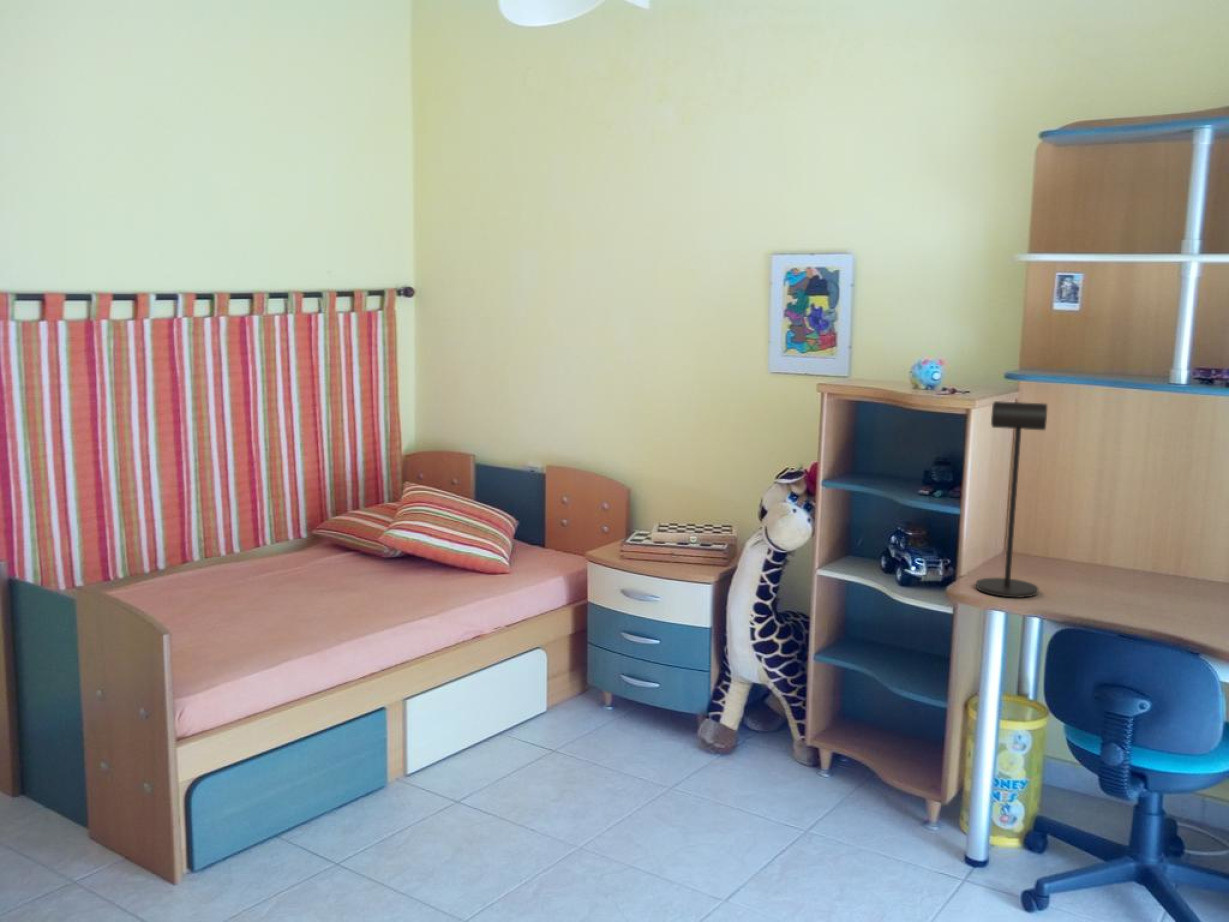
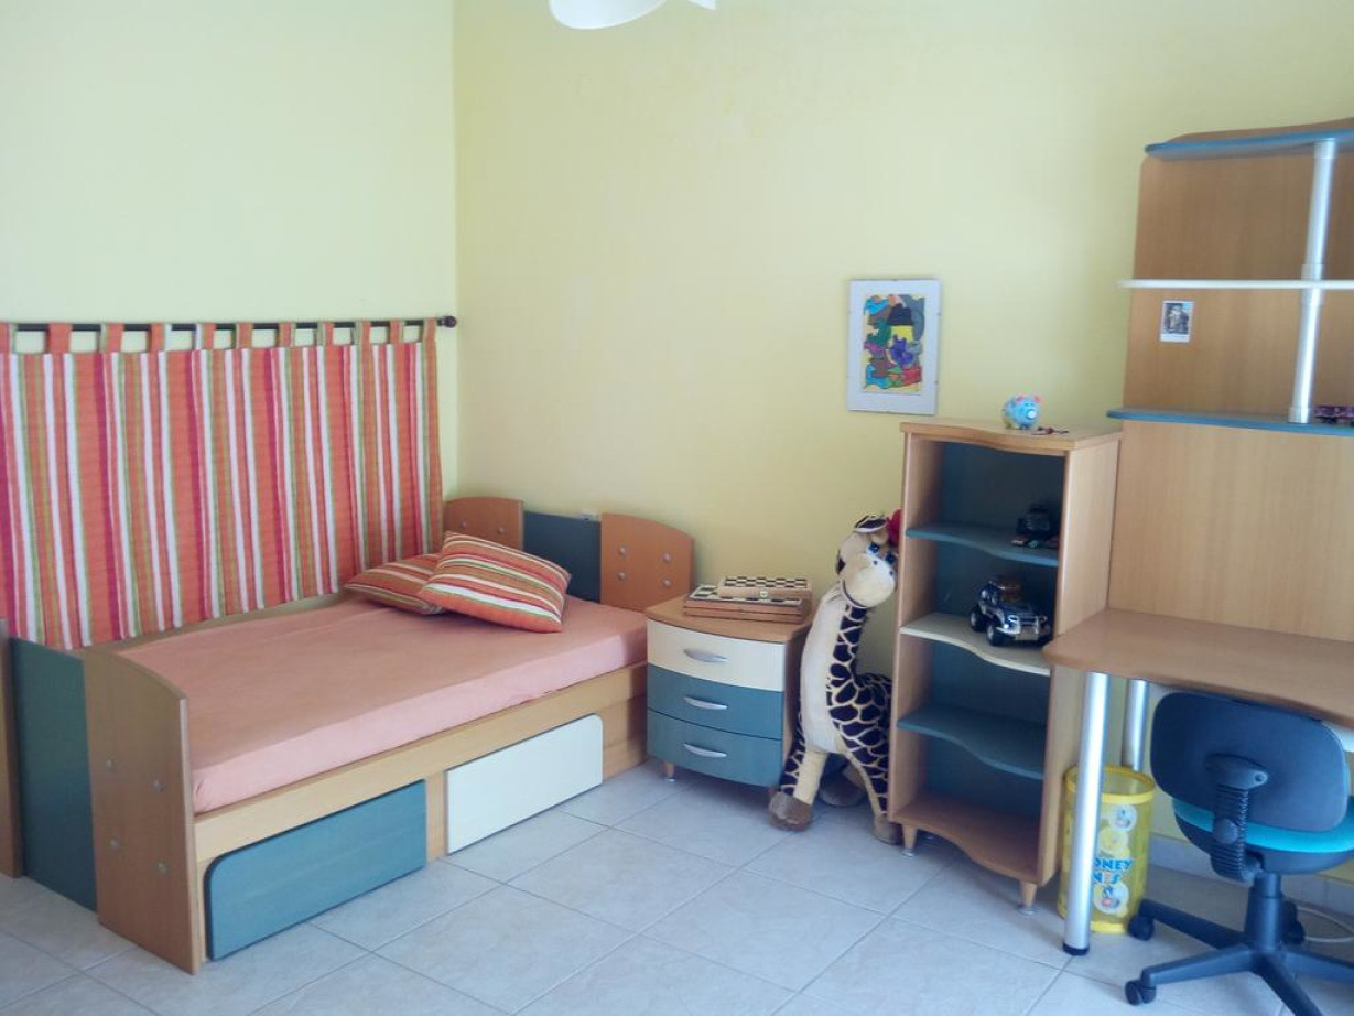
- desk lamp [975,400,1048,599]
